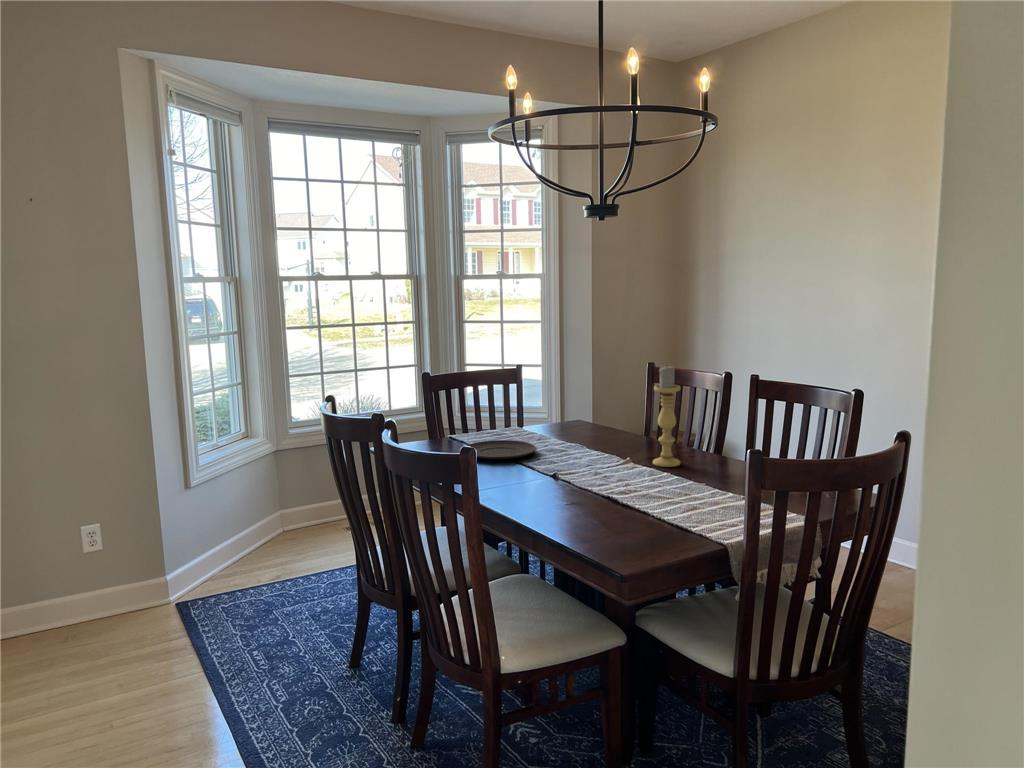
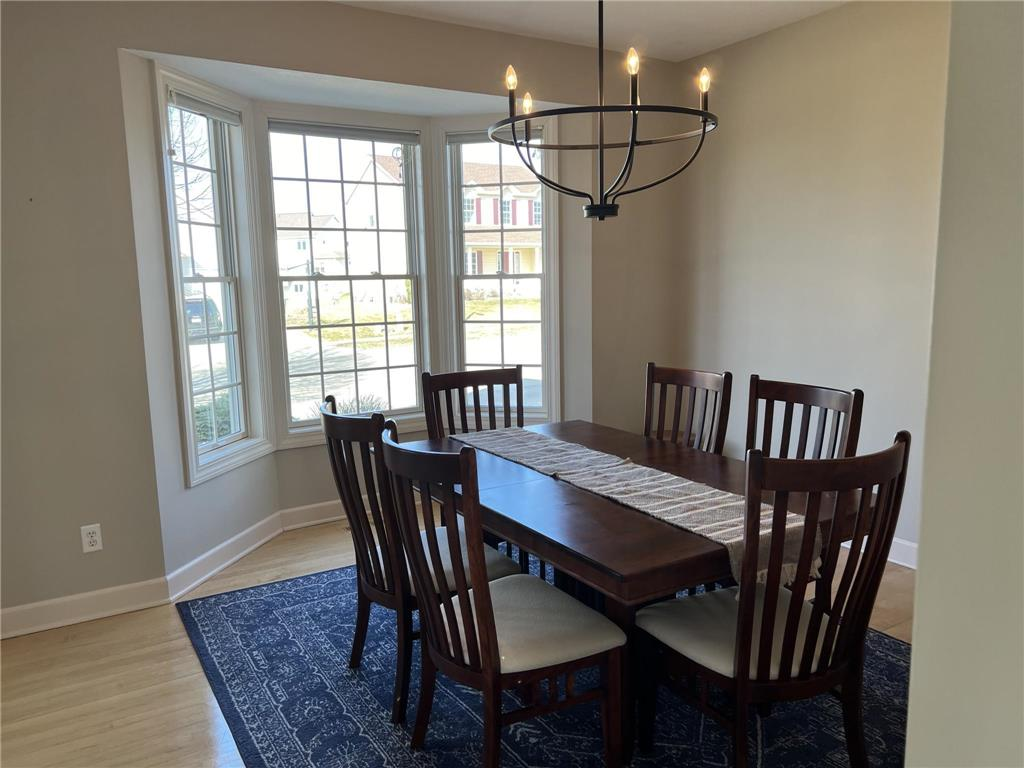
- candle holder [652,365,681,468]
- plate [466,439,537,460]
